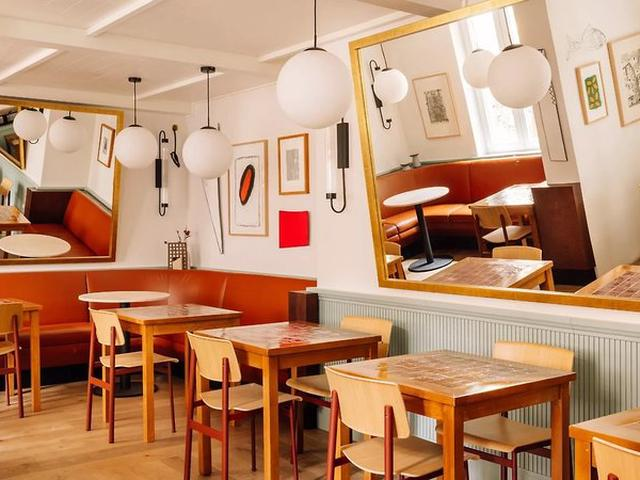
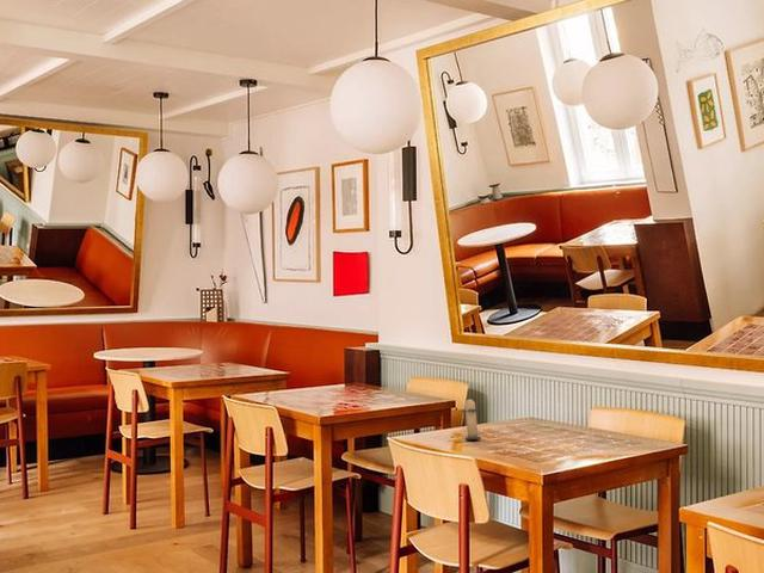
+ candle [461,398,482,440]
